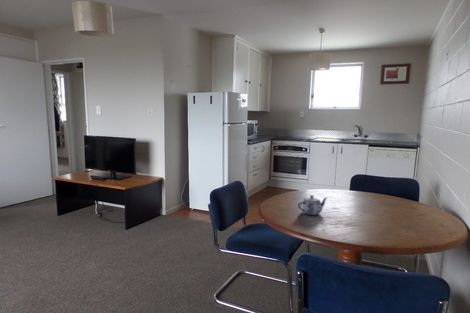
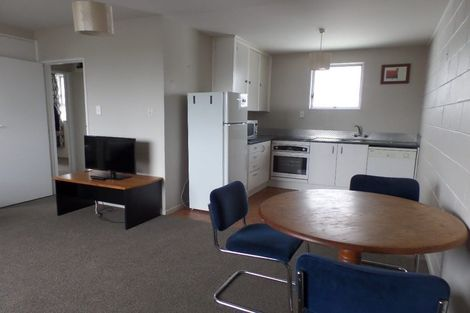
- teapot [297,194,328,216]
